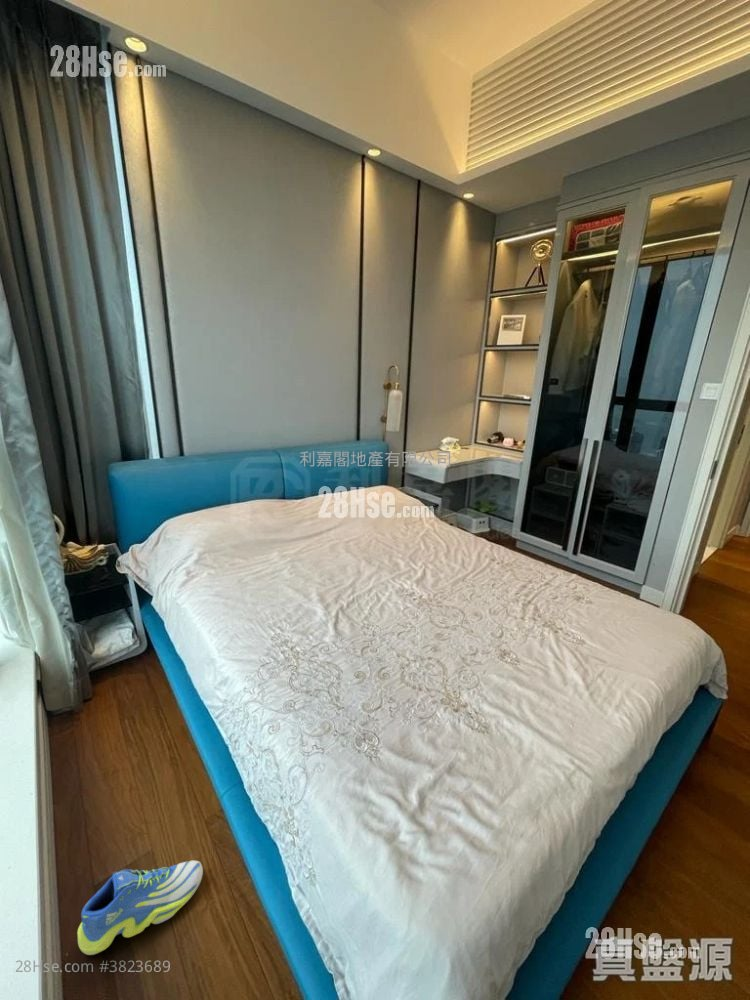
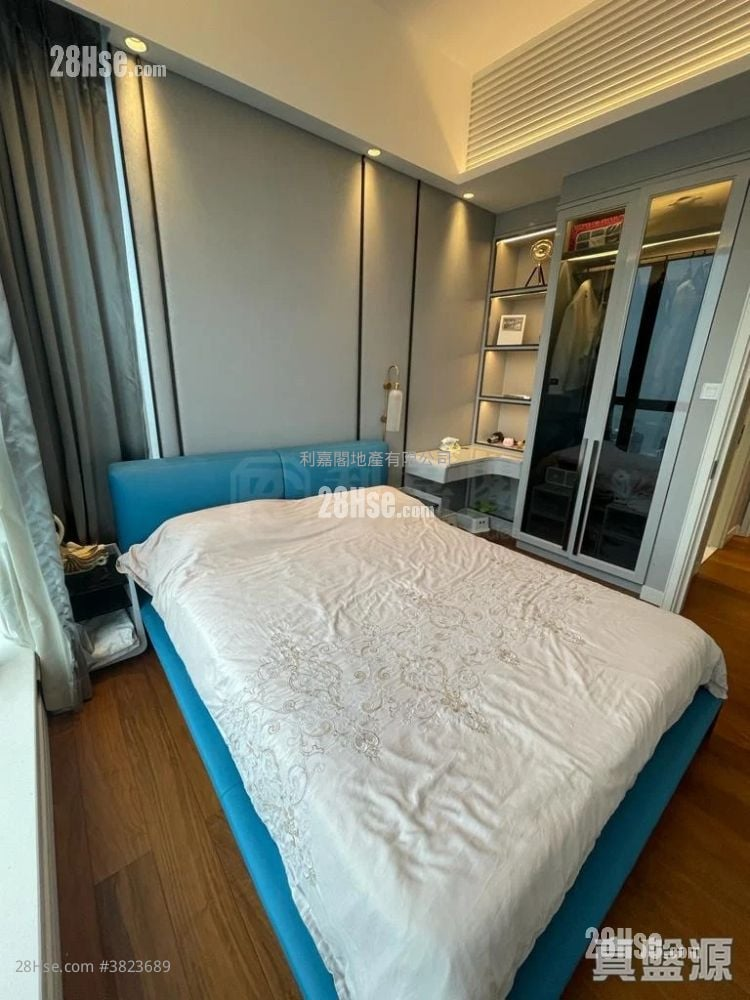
- sneaker [76,860,204,956]
